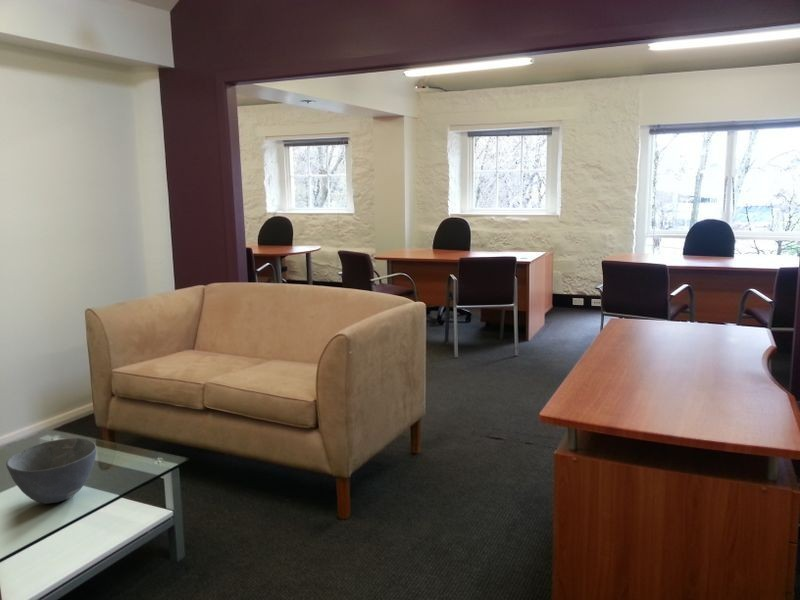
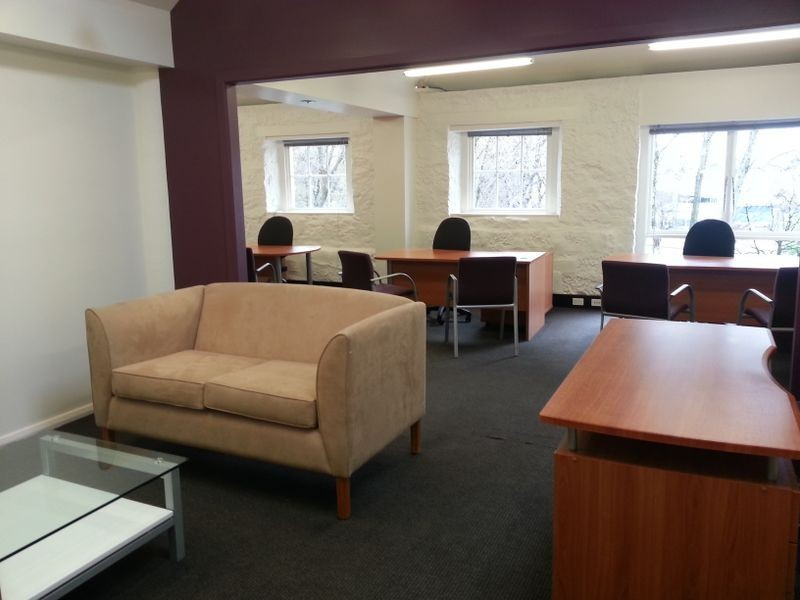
- bowl [5,437,97,505]
